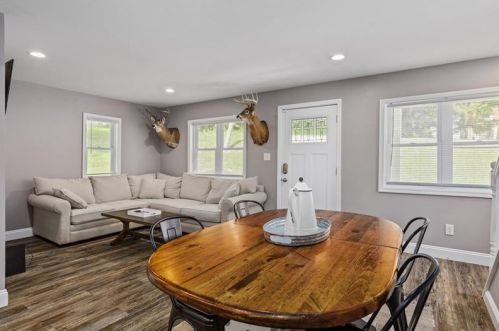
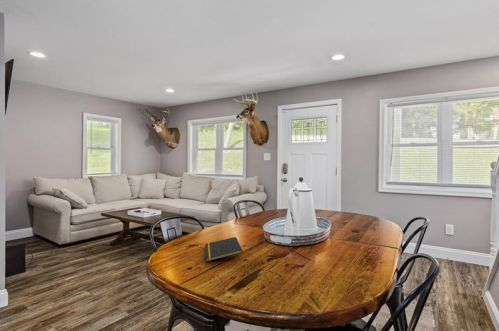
+ notepad [204,236,244,262]
